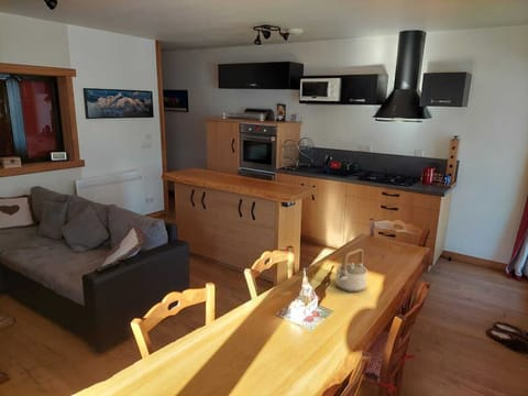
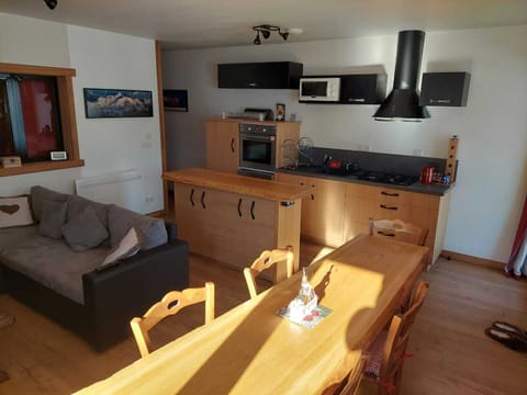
- teapot [334,248,369,293]
